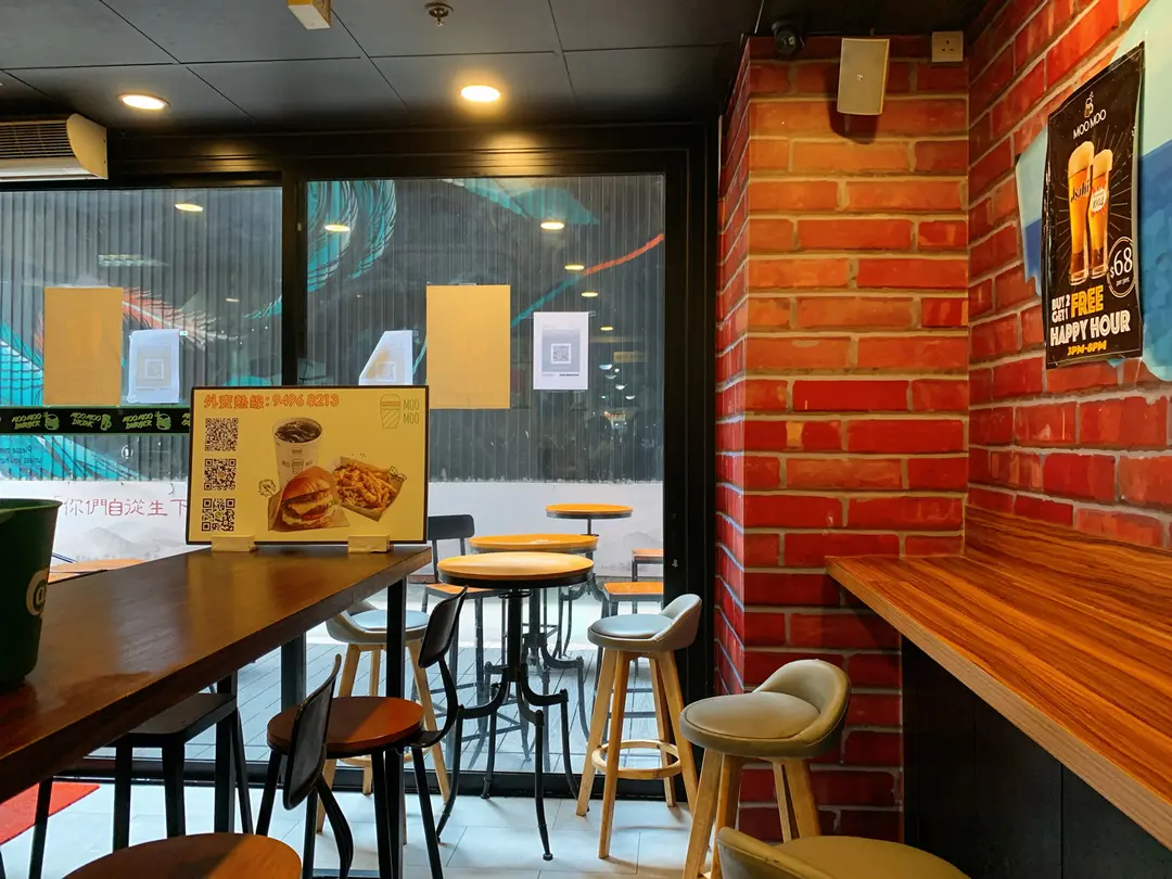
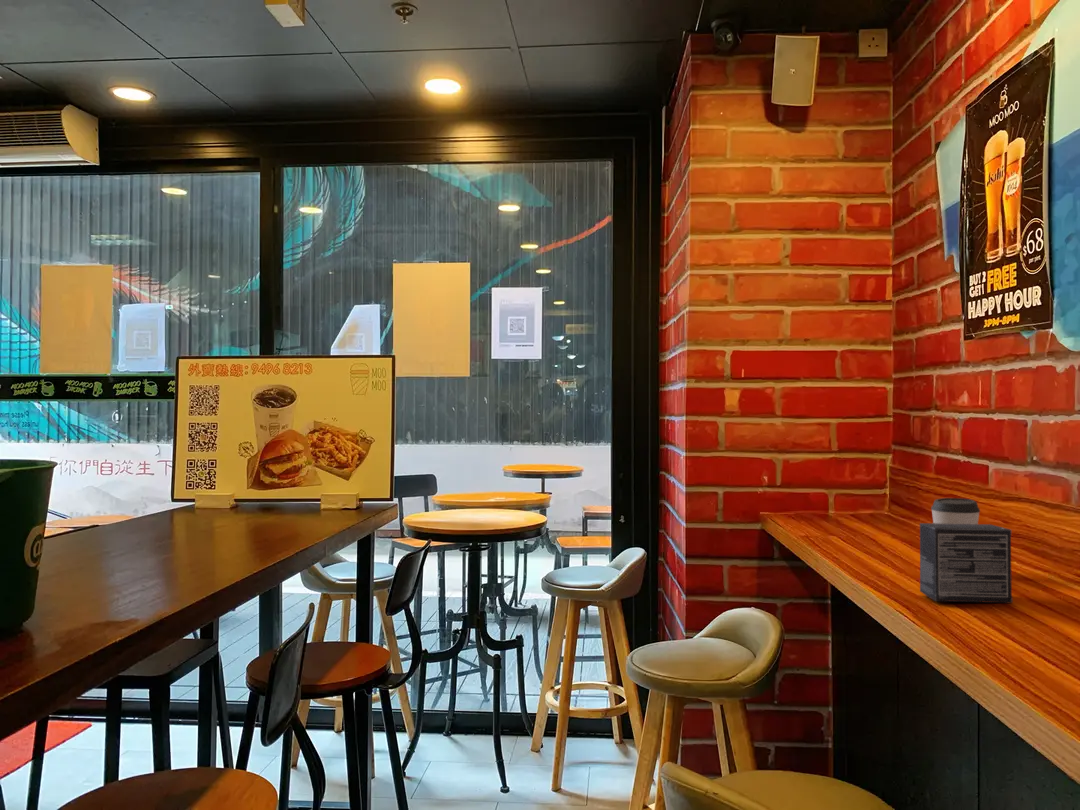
+ coffee cup [930,497,981,524]
+ small box [919,522,1014,604]
